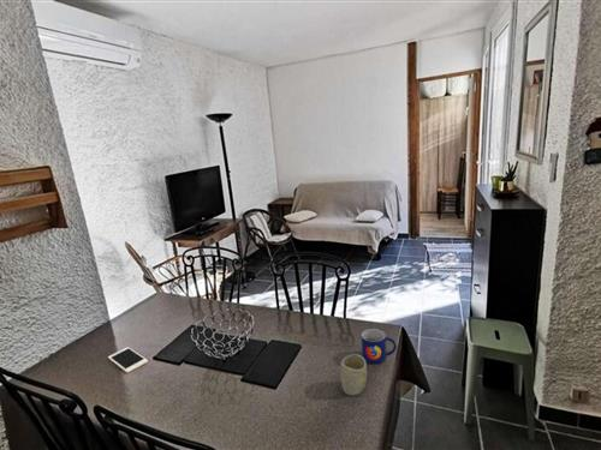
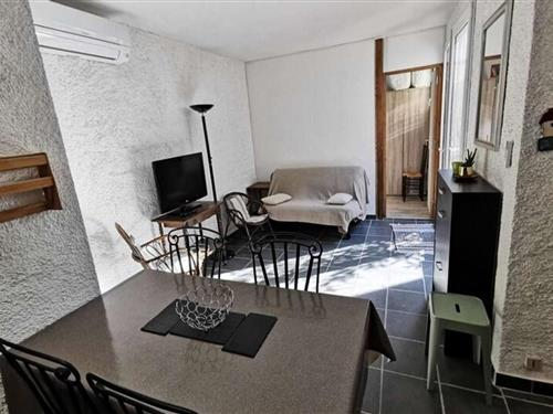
- cell phone [107,346,149,374]
- cup [339,353,368,397]
- mug [361,328,398,365]
